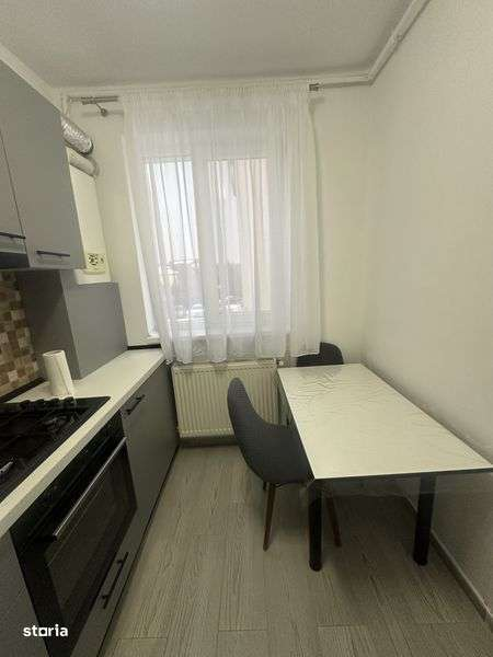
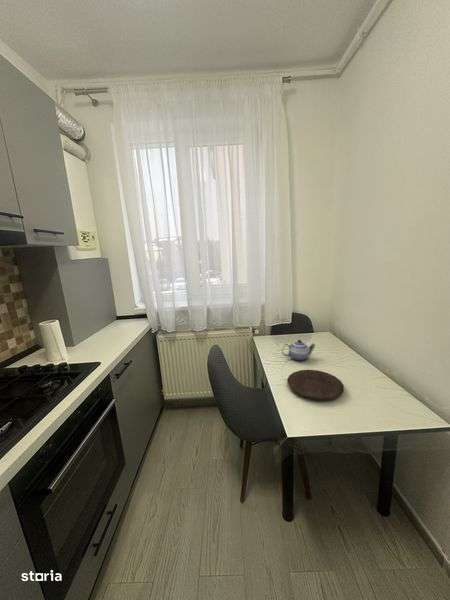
+ plate [286,369,345,400]
+ teapot [281,339,316,362]
